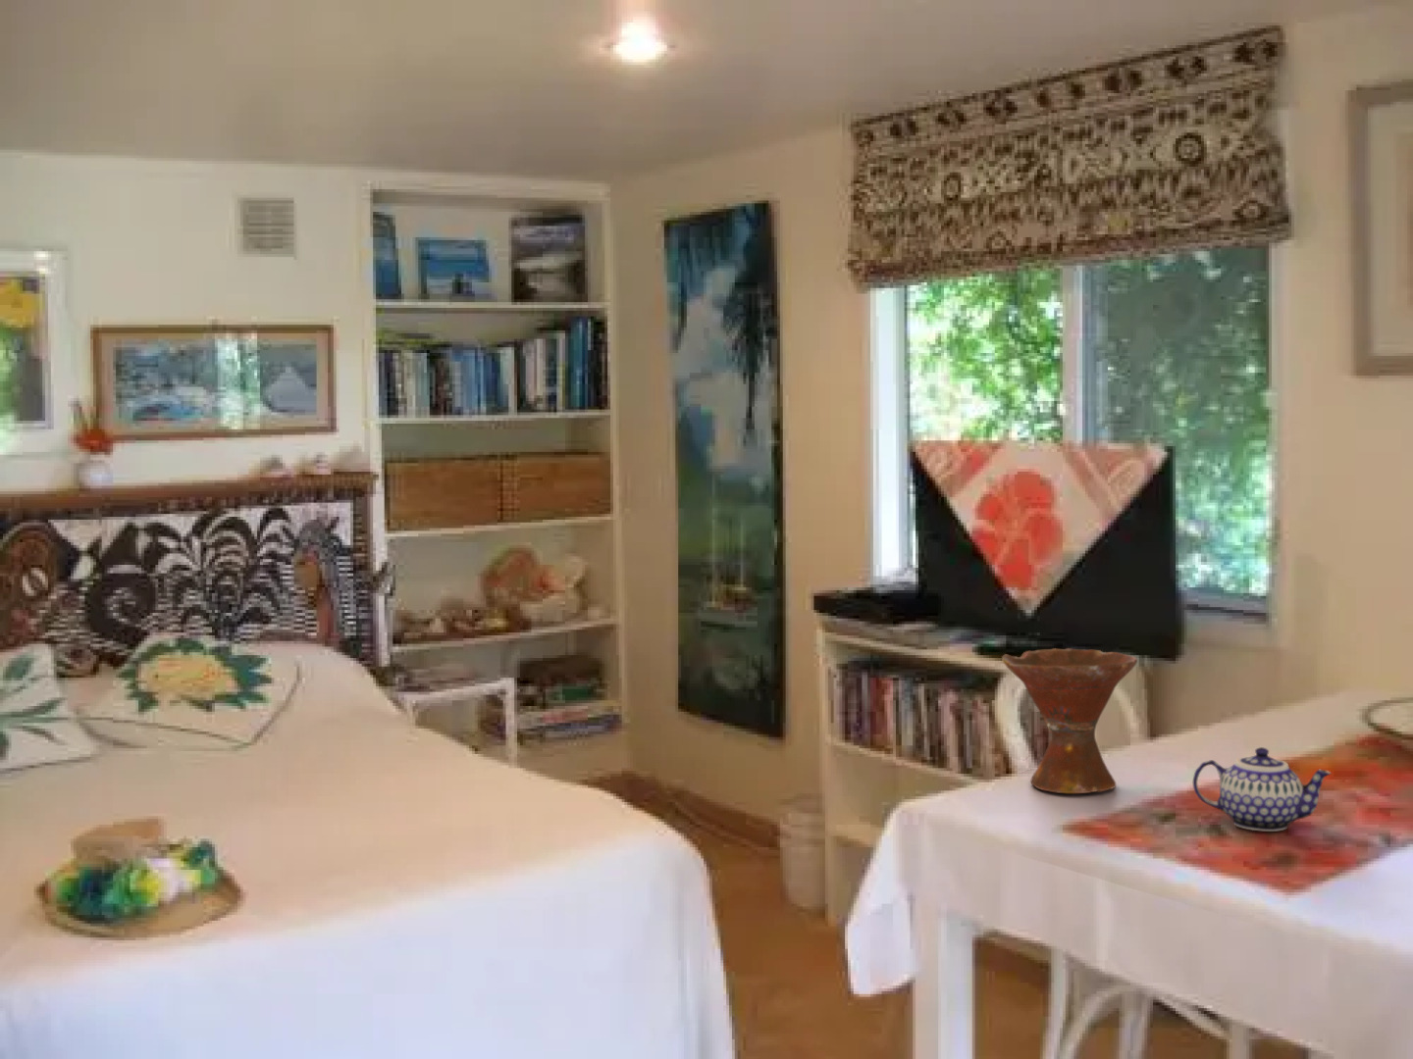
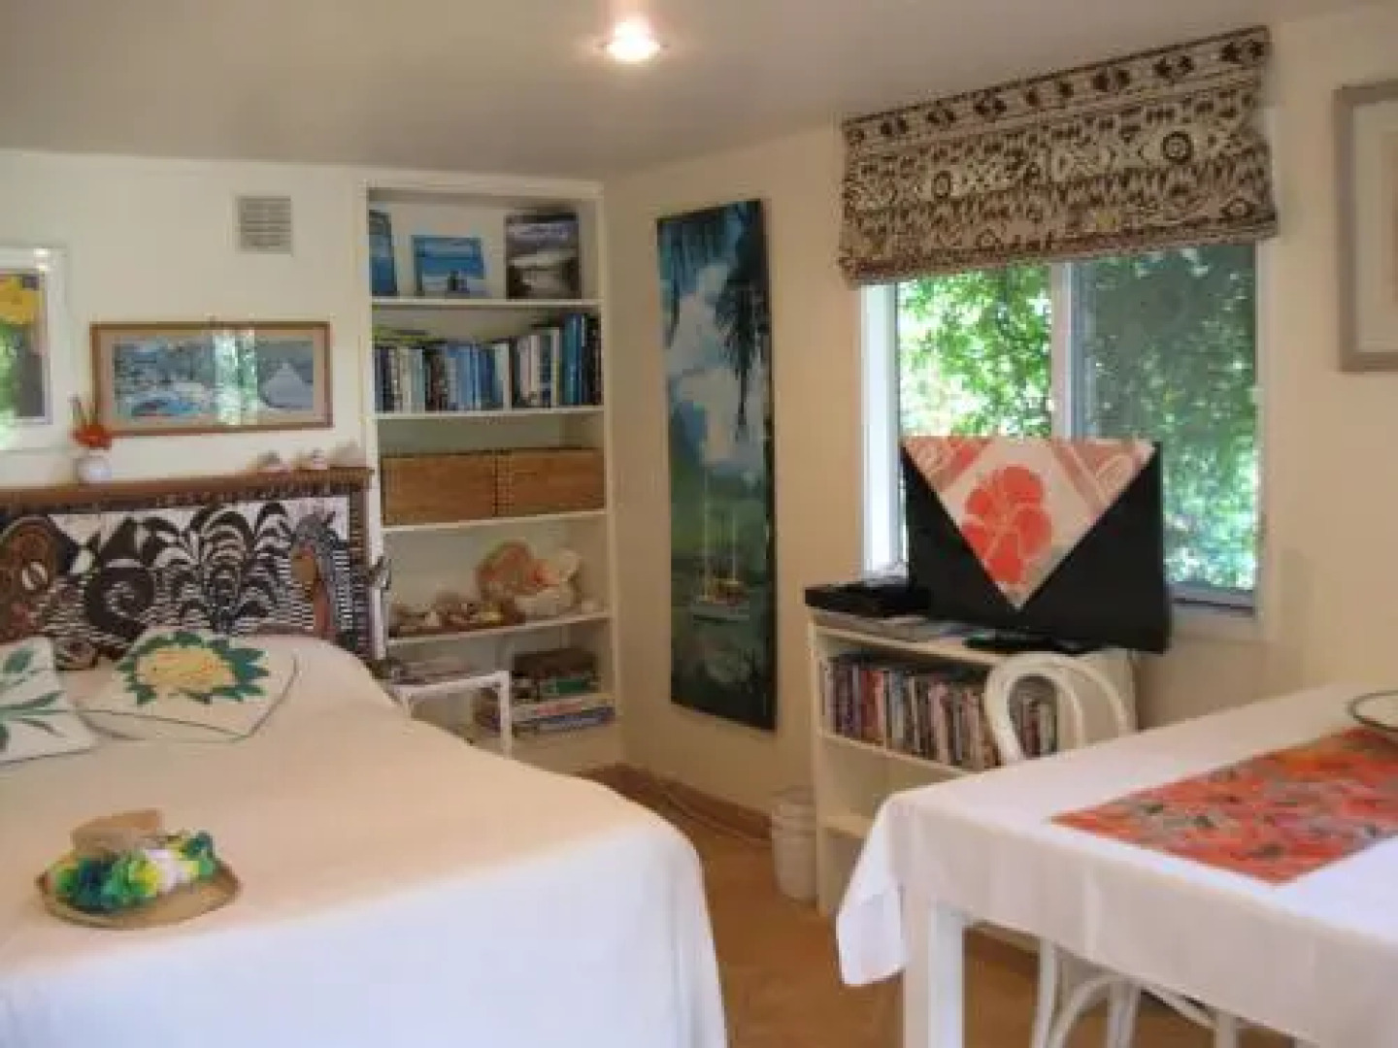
- teapot [1193,746,1333,832]
- bowl [1001,647,1138,794]
